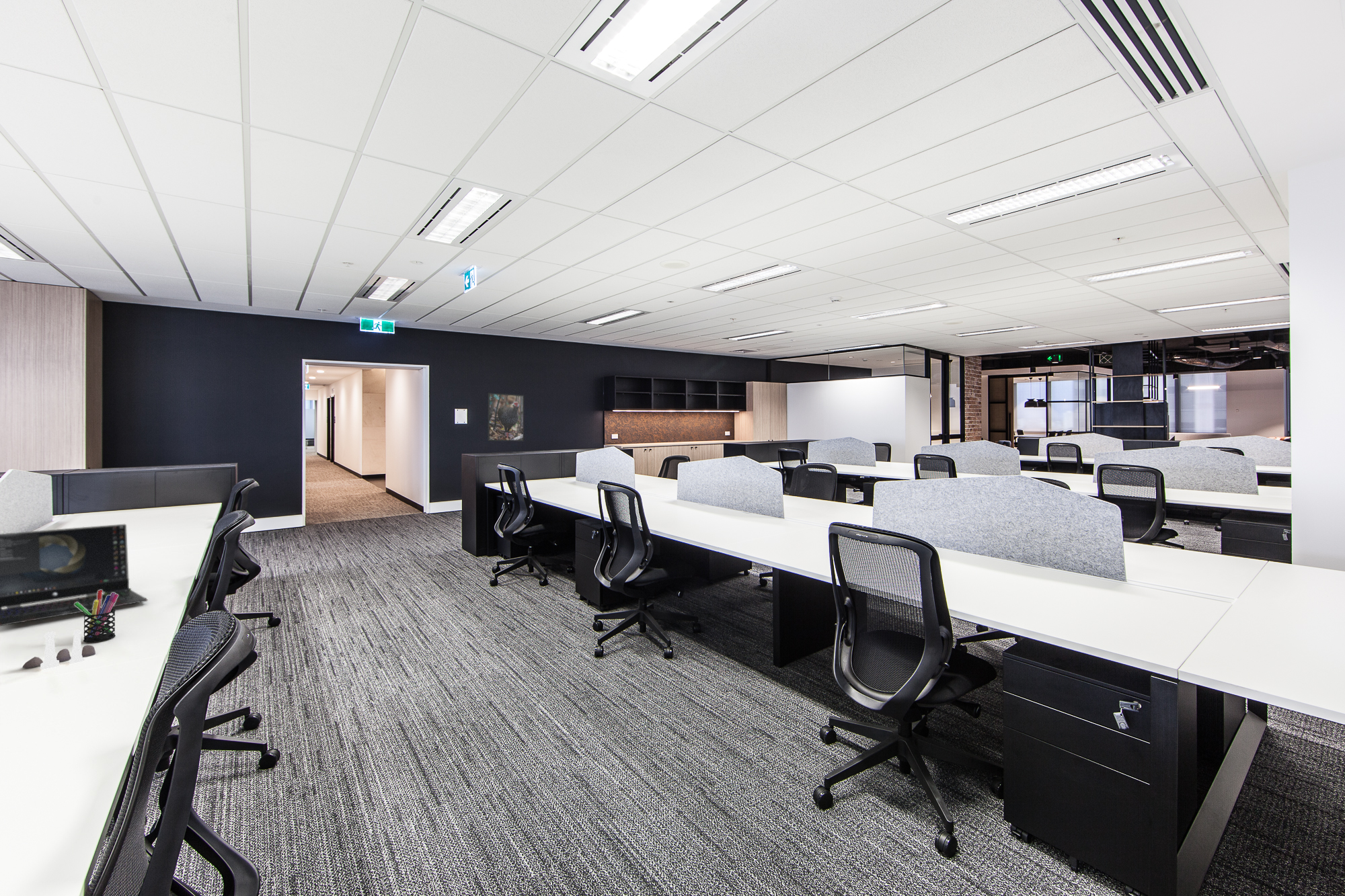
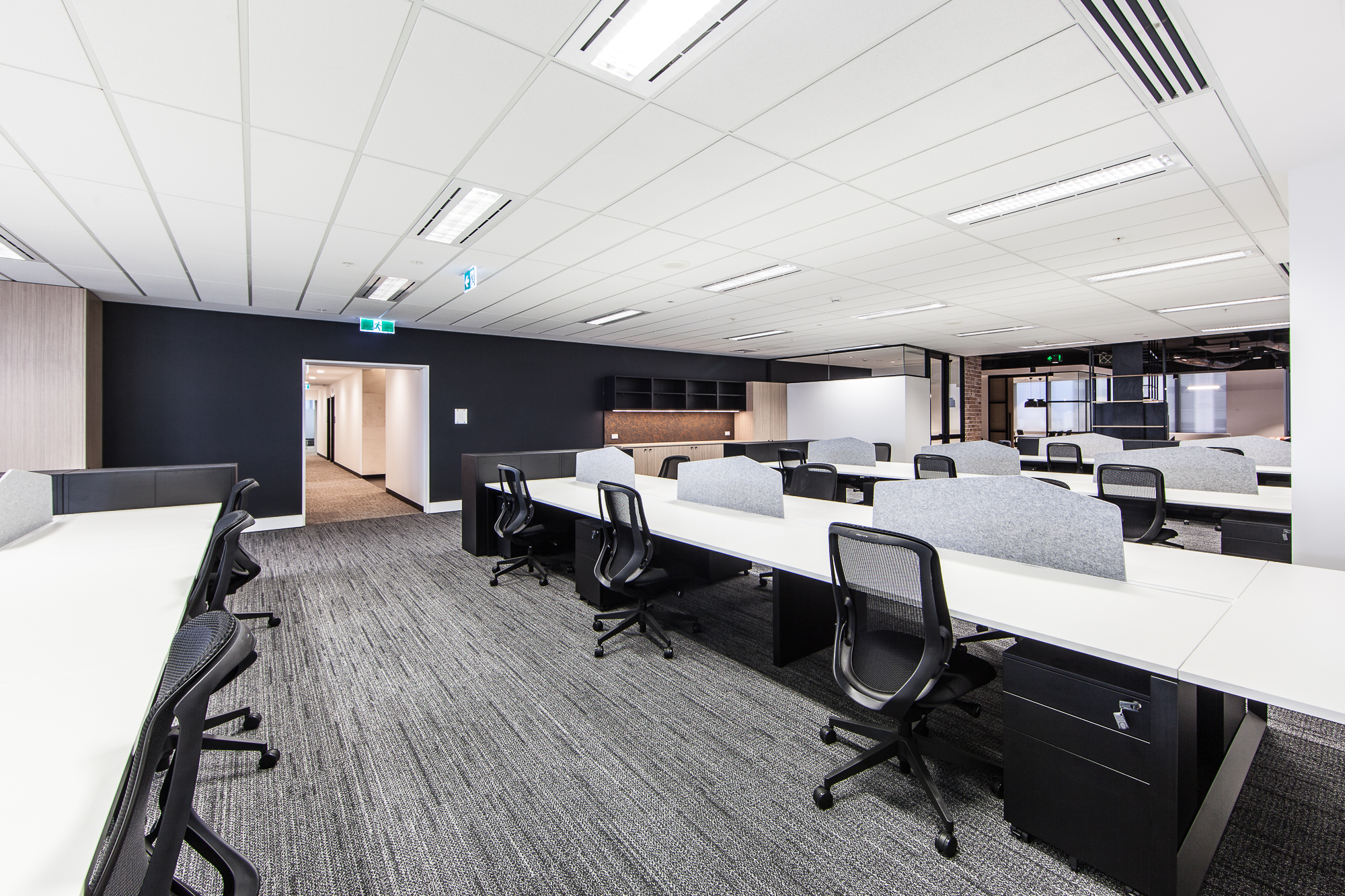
- pen holder [75,590,118,643]
- salt and pepper shaker set [22,628,96,670]
- laptop computer [0,524,149,627]
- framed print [488,393,525,442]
